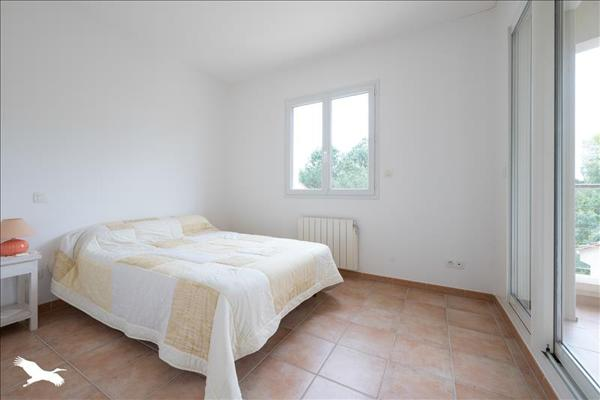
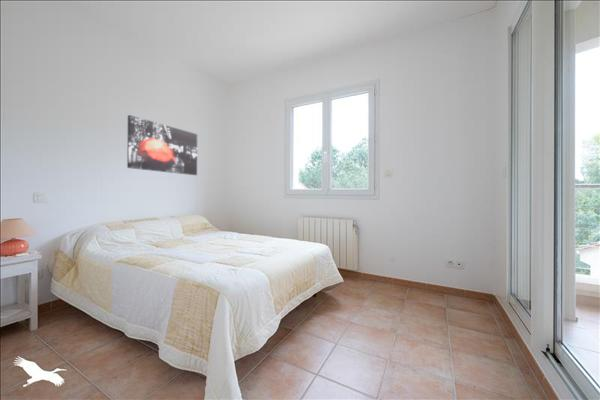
+ wall art [126,114,198,176]
